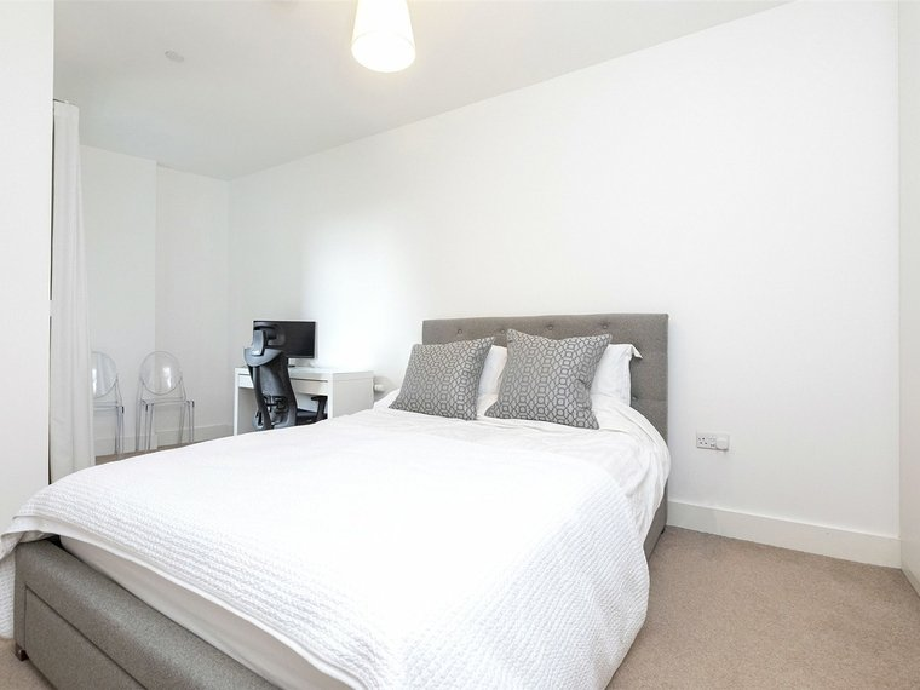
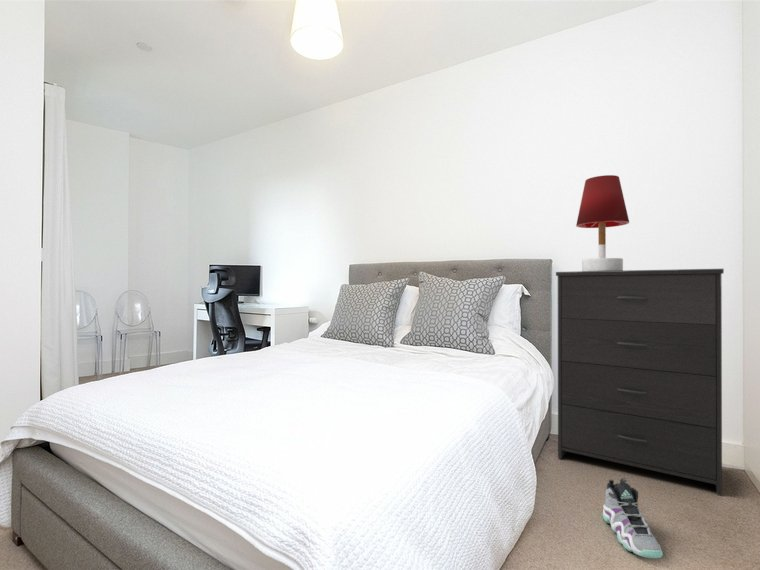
+ dresser [555,268,725,497]
+ table lamp [575,174,630,271]
+ sneaker [602,477,664,559]
